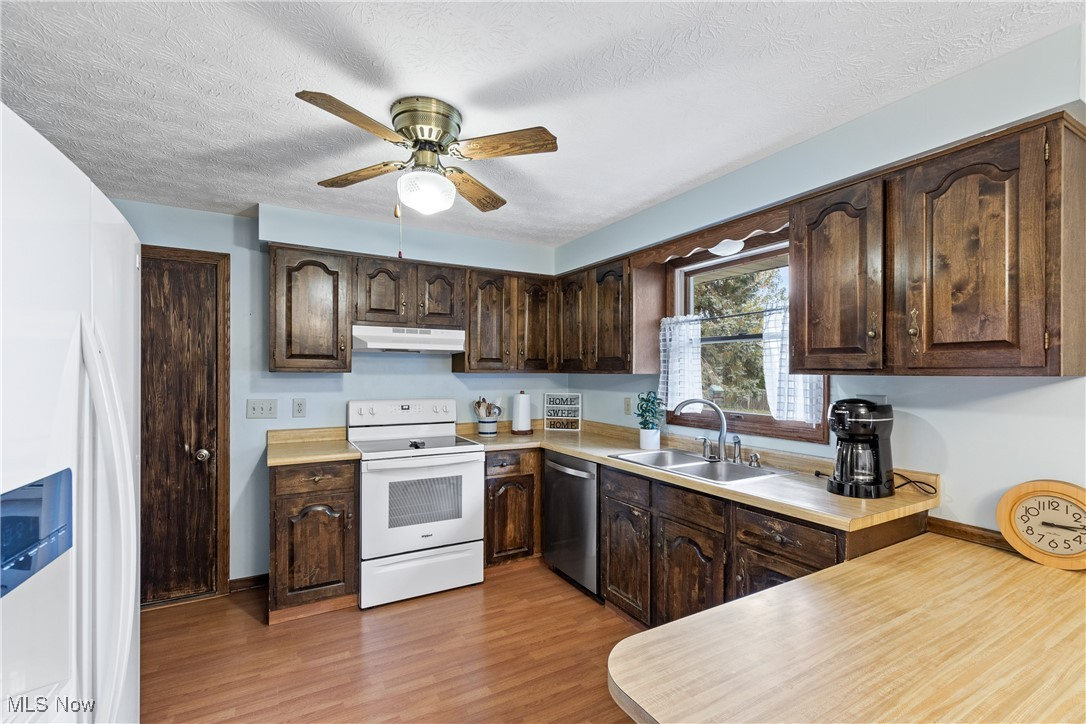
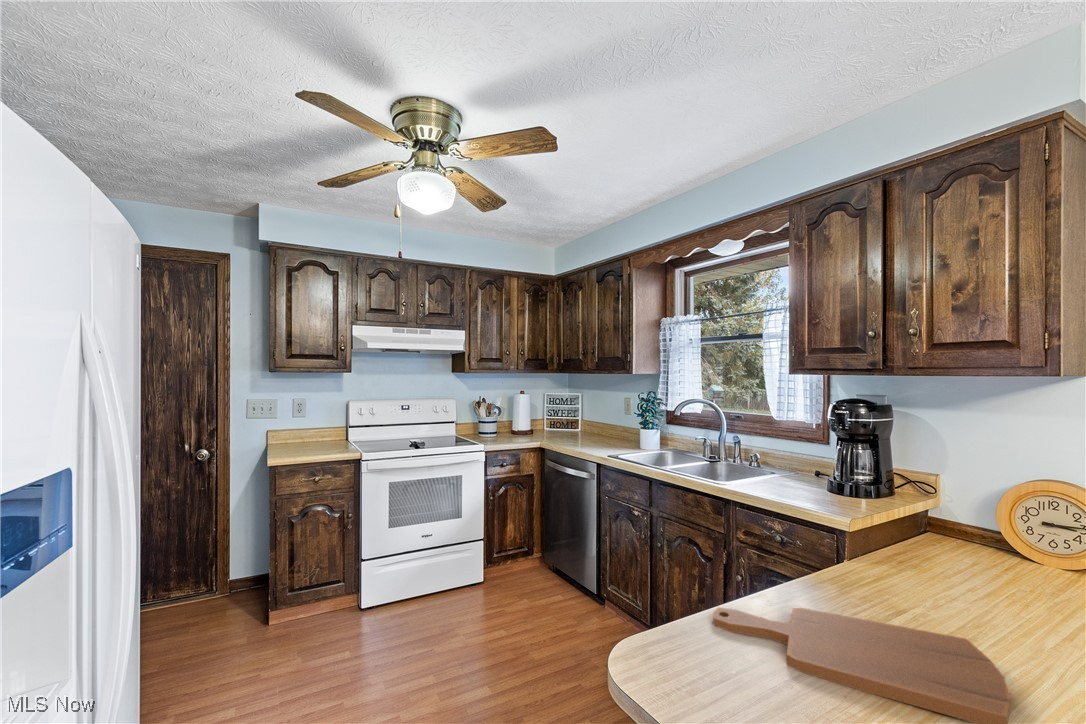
+ cutting board [712,606,1011,724]
